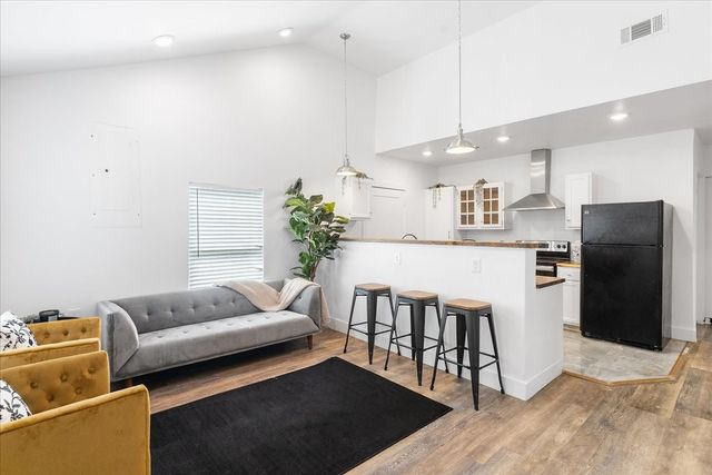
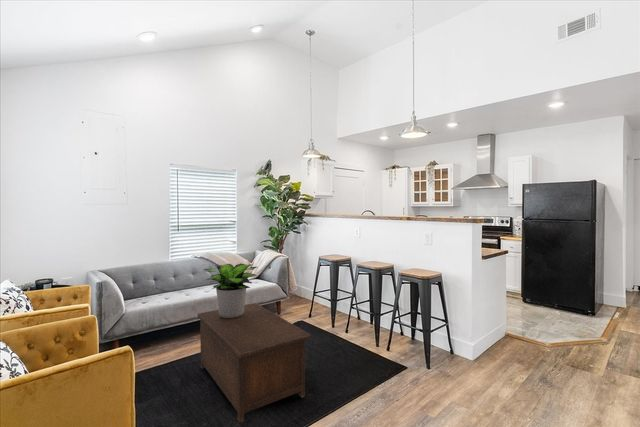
+ potted plant [203,262,262,318]
+ cabinet [197,302,312,423]
